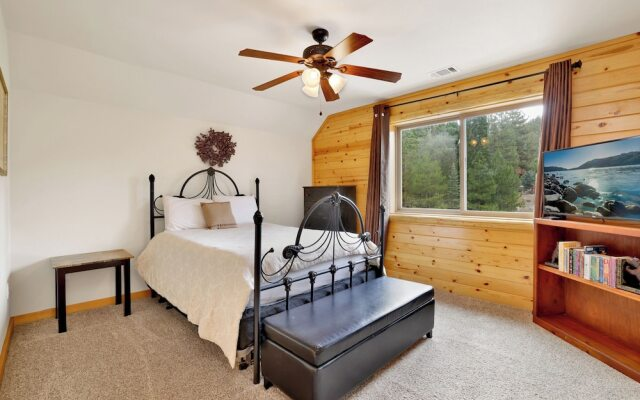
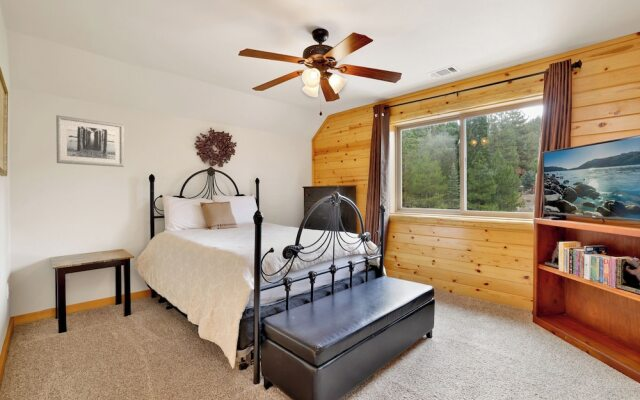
+ wall art [55,114,125,168]
